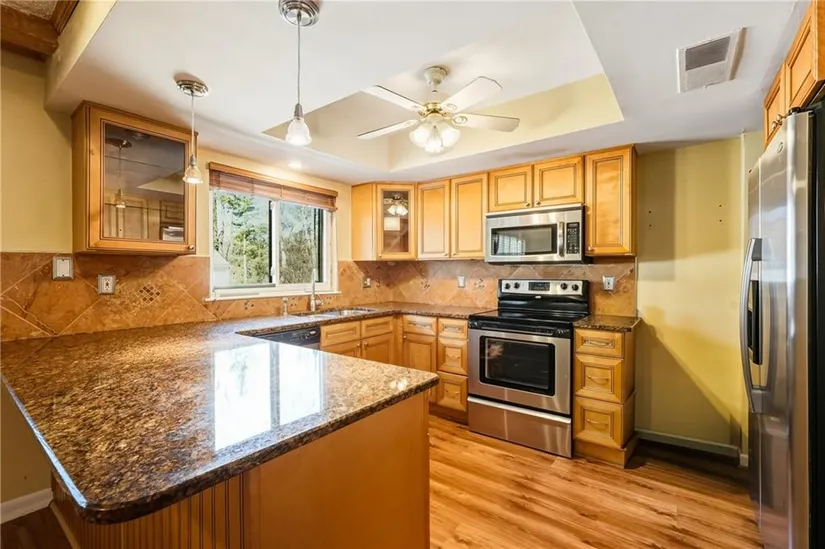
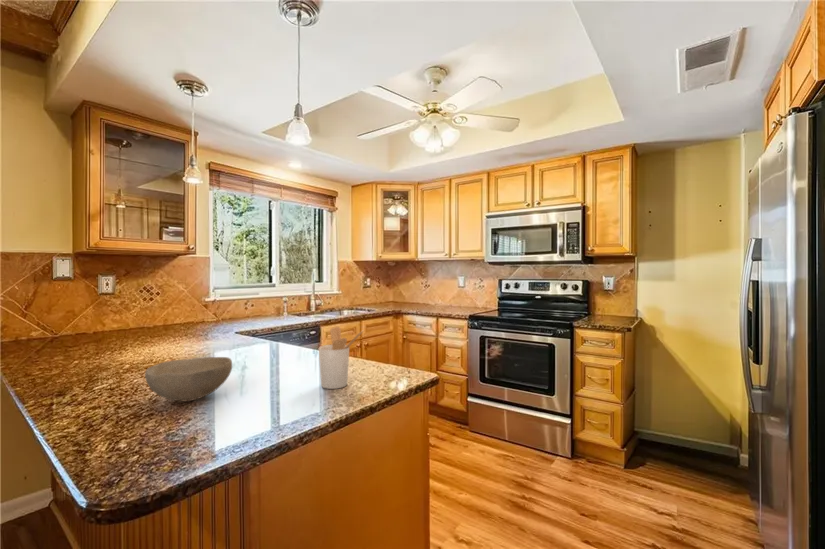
+ utensil holder [318,326,365,390]
+ bowl [144,356,233,402]
